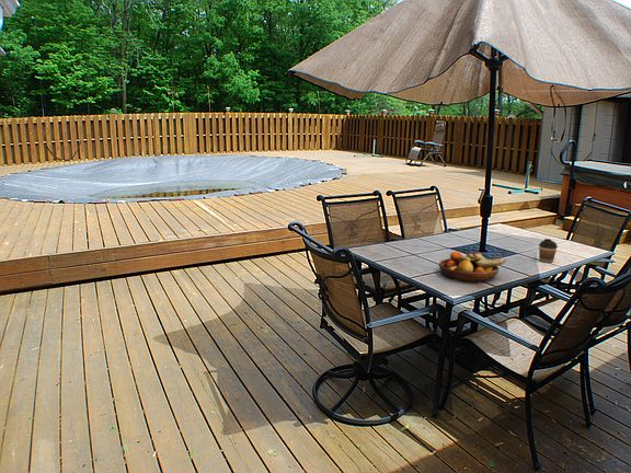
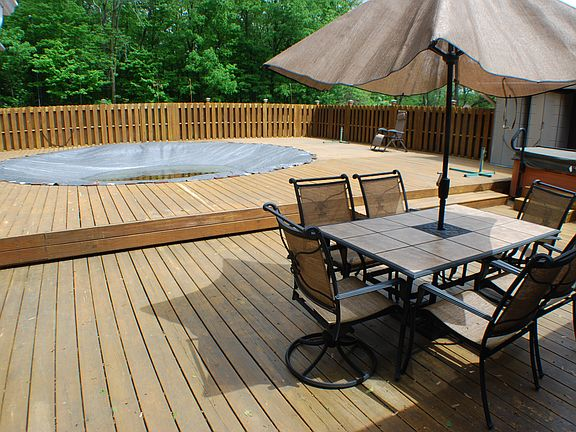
- coffee cup [538,238,559,264]
- fruit bowl [438,251,507,282]
